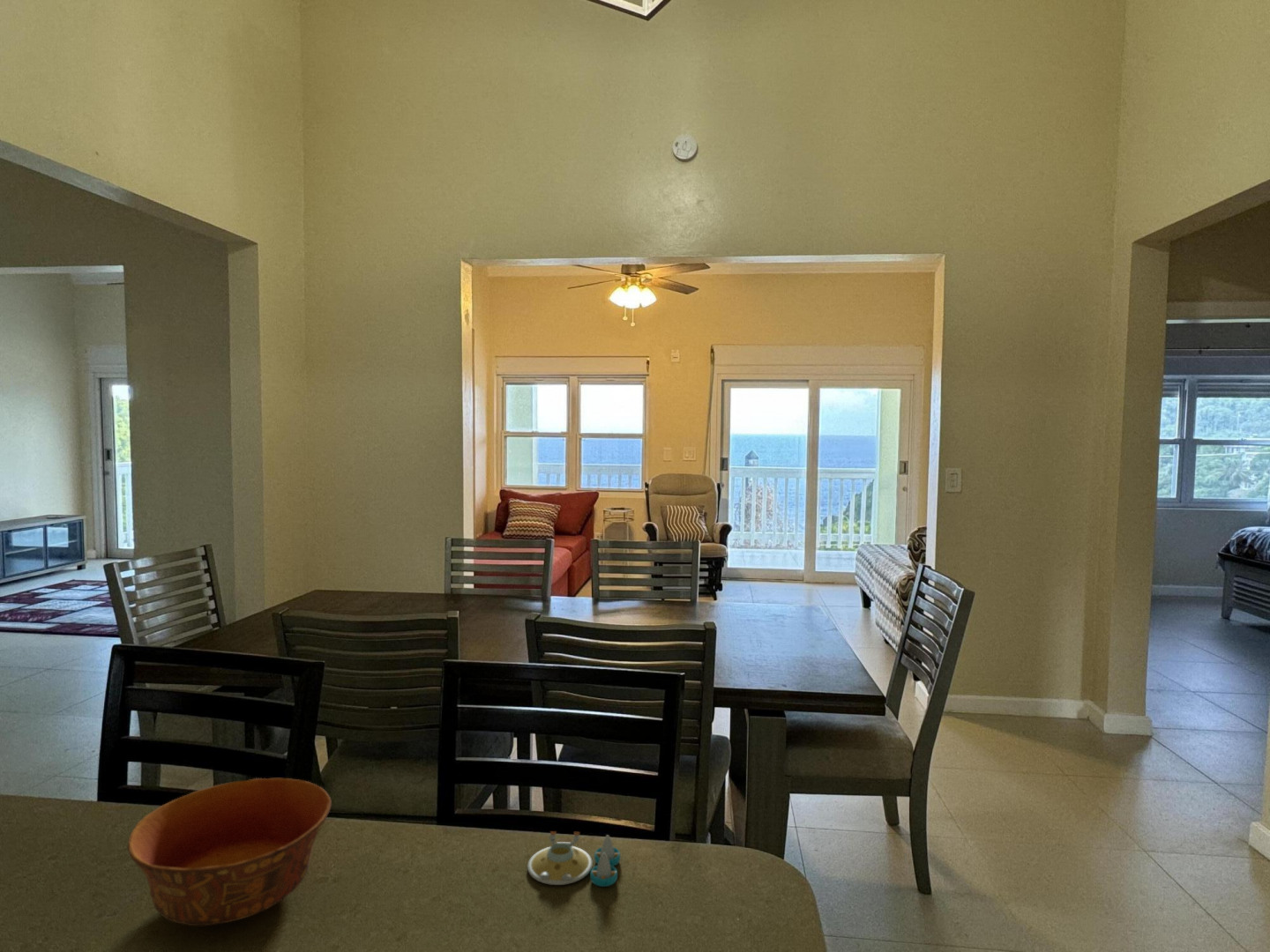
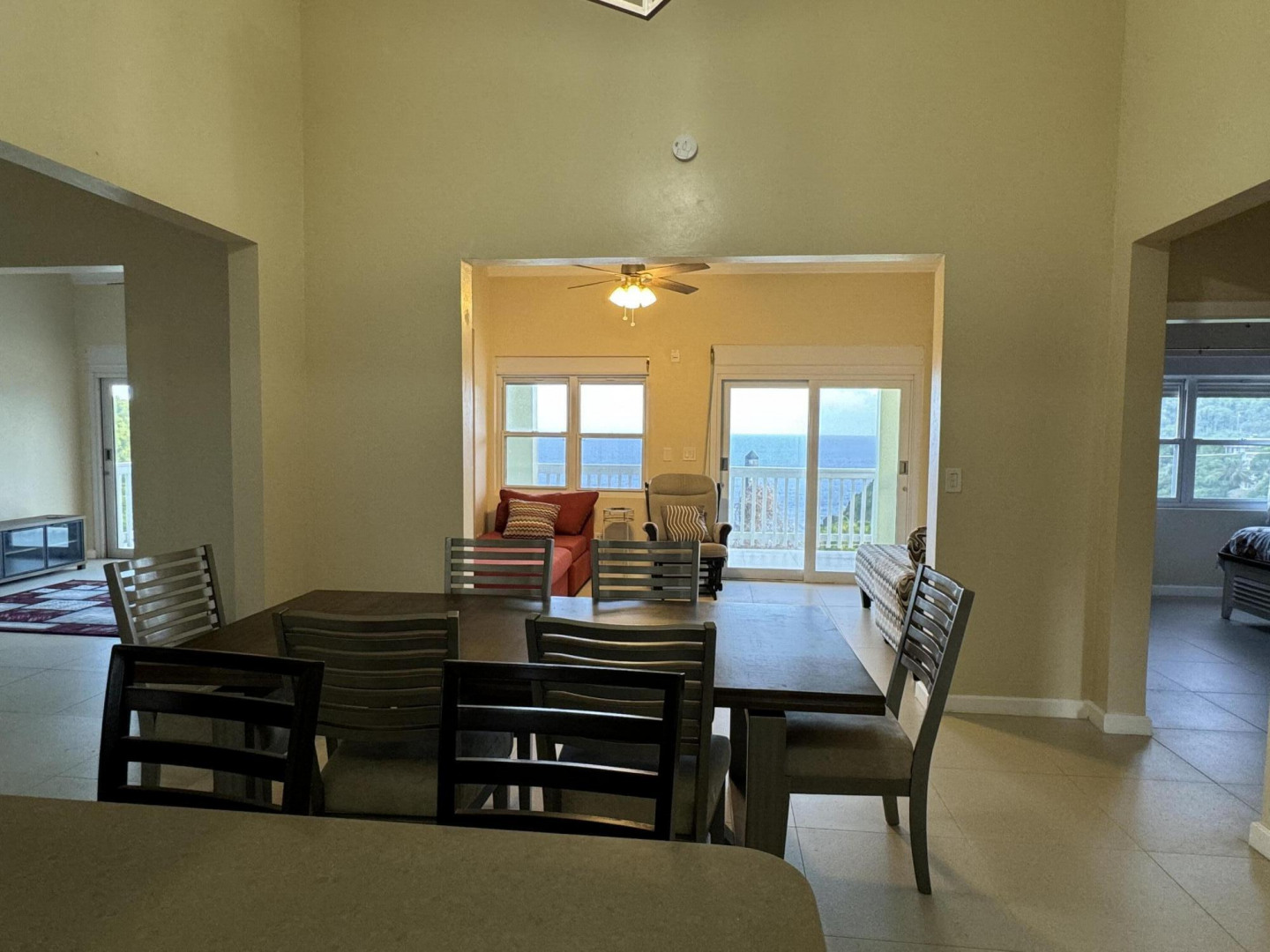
- bowl [127,777,332,926]
- salt and pepper shaker set [527,830,622,888]
